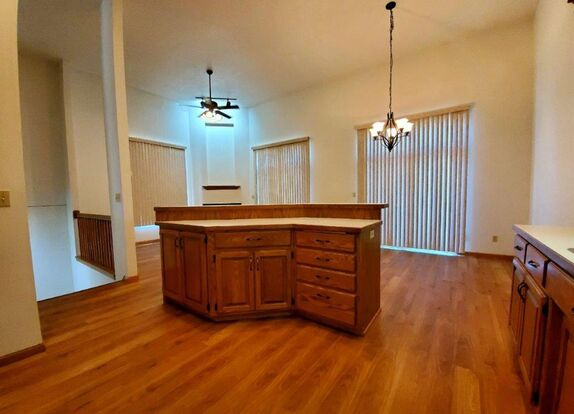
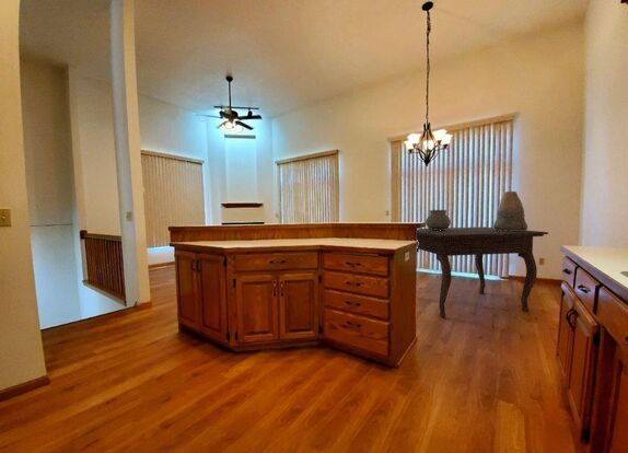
+ ceramic pot [425,209,452,231]
+ decorative urn [492,190,528,231]
+ dining table [417,225,549,318]
